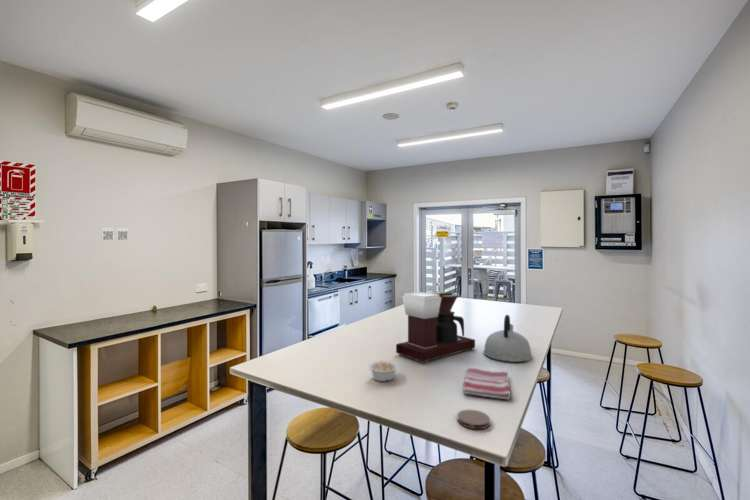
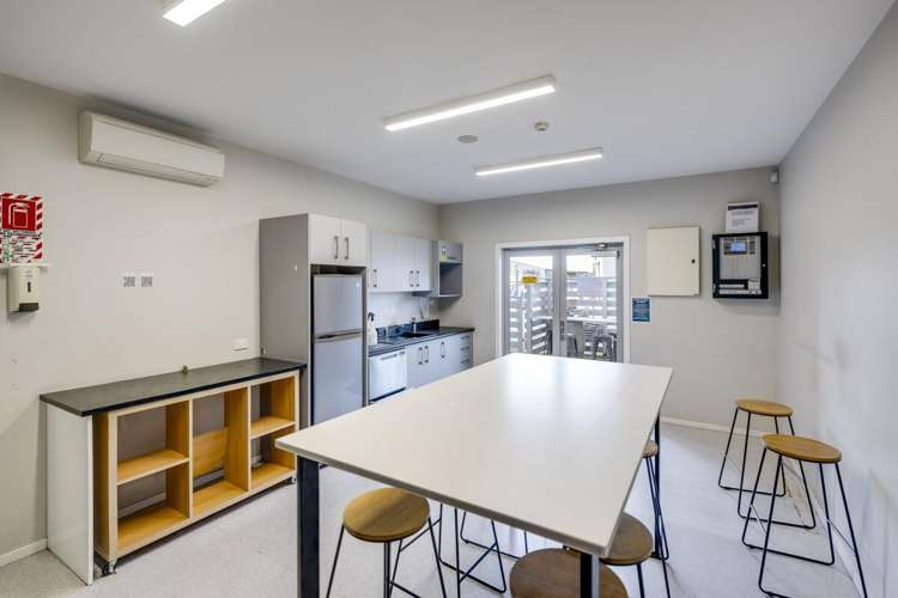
- legume [368,360,399,382]
- dish towel [462,367,512,401]
- coffee maker [395,291,476,364]
- coaster [456,409,491,430]
- kettle [482,314,534,363]
